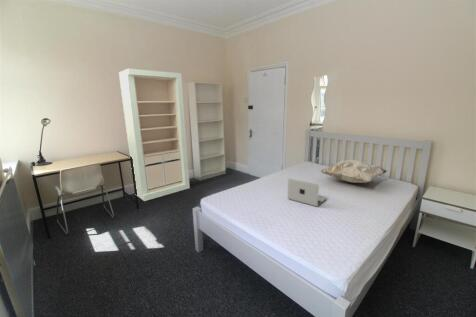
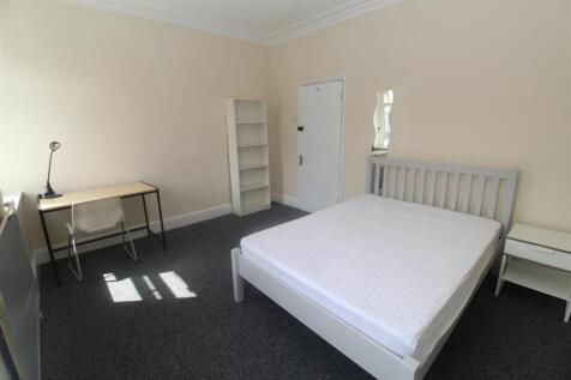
- storage cabinet [118,68,191,202]
- laptop [286,178,327,207]
- decorative pillow [320,159,388,184]
